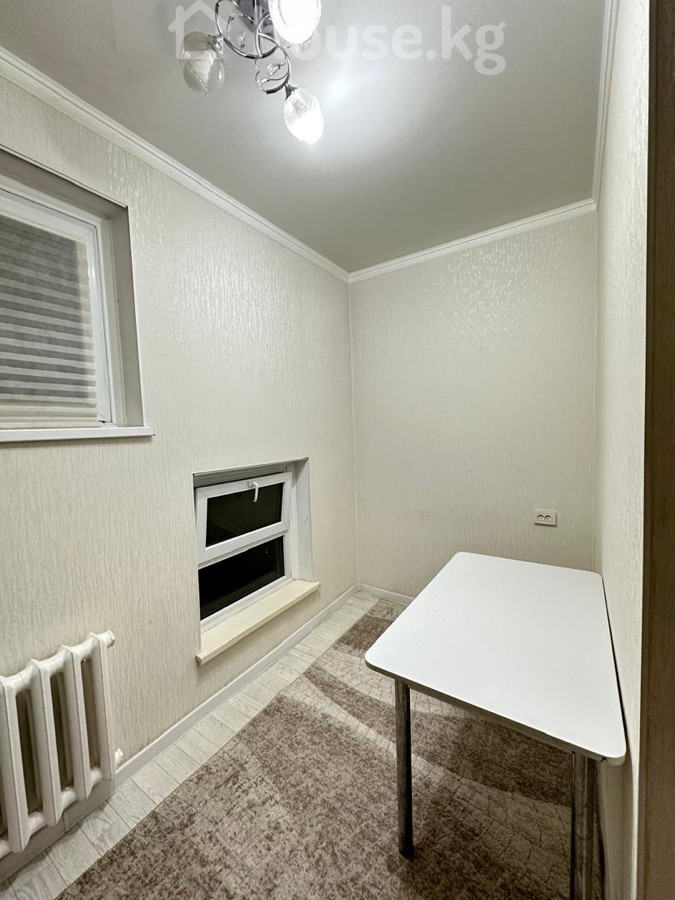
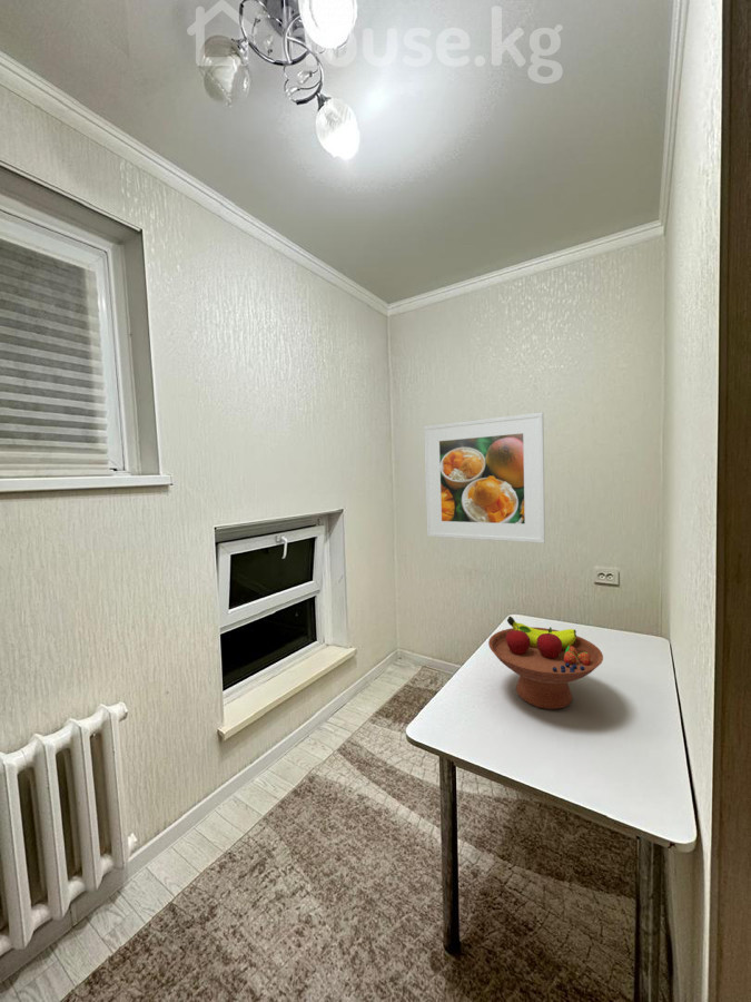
+ fruit bowl [487,616,604,710]
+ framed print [423,411,546,544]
